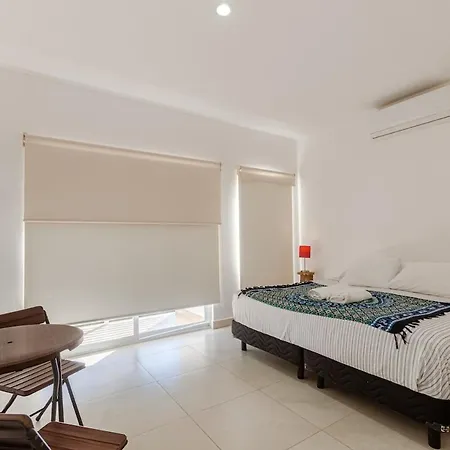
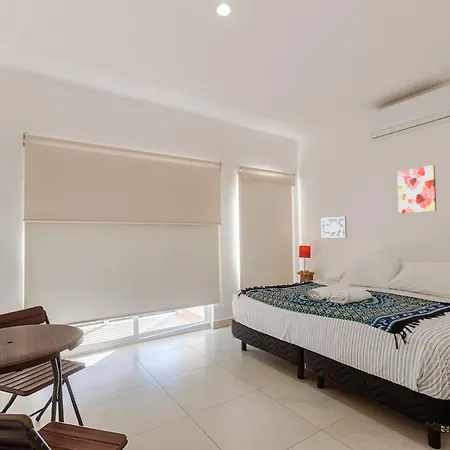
+ wall art [320,215,348,239]
+ wall art [396,164,437,214]
